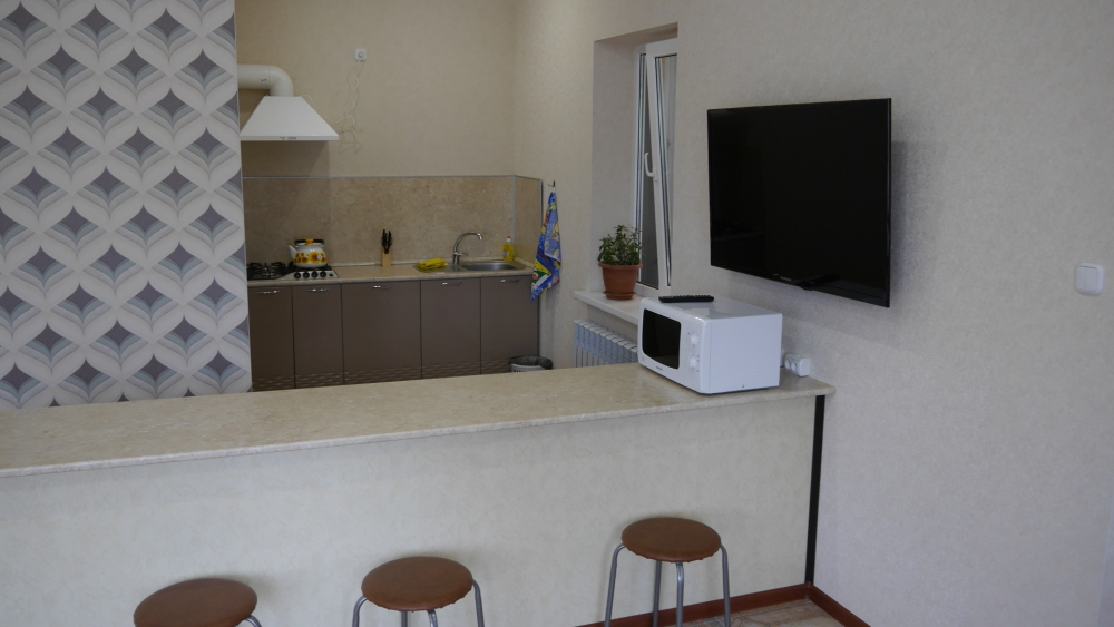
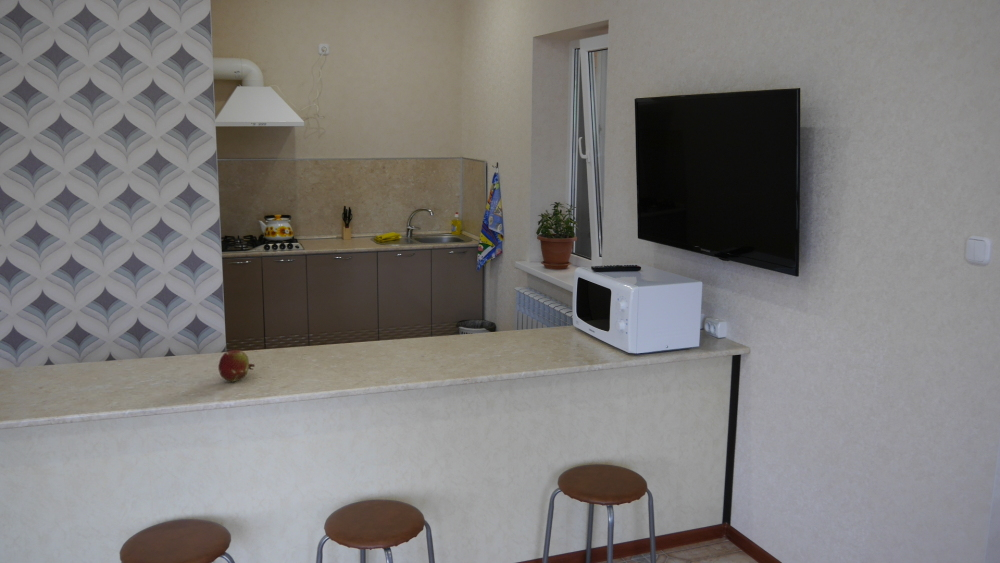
+ fruit [217,349,256,383]
